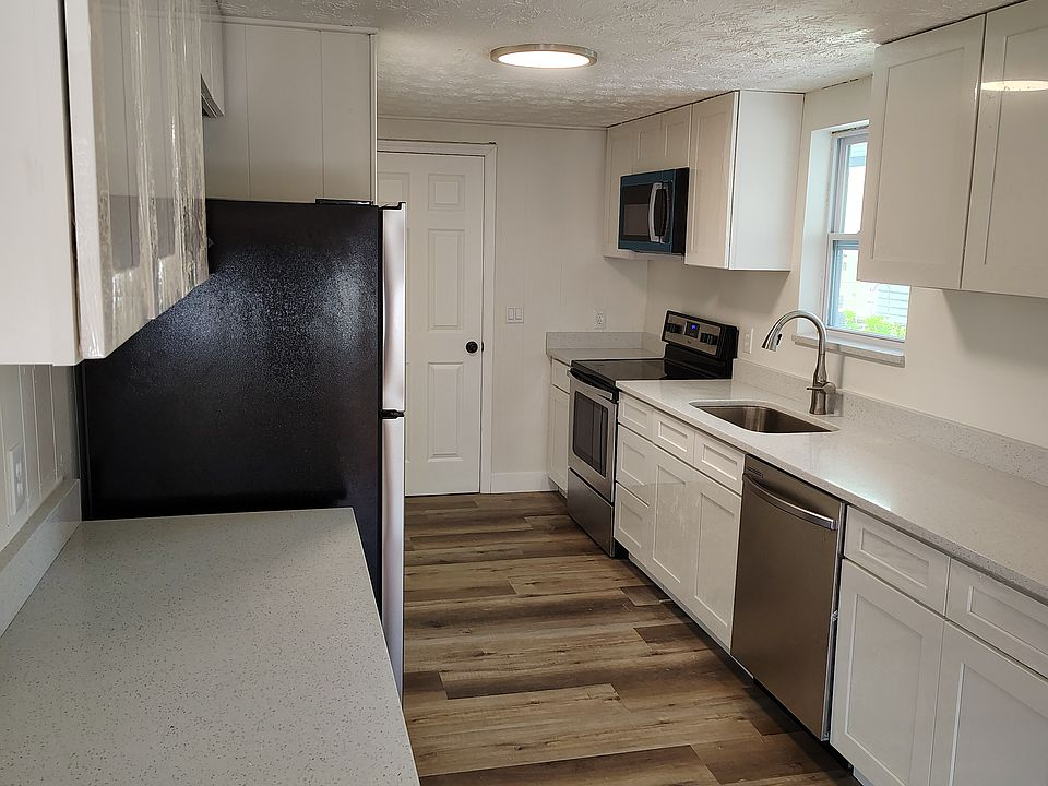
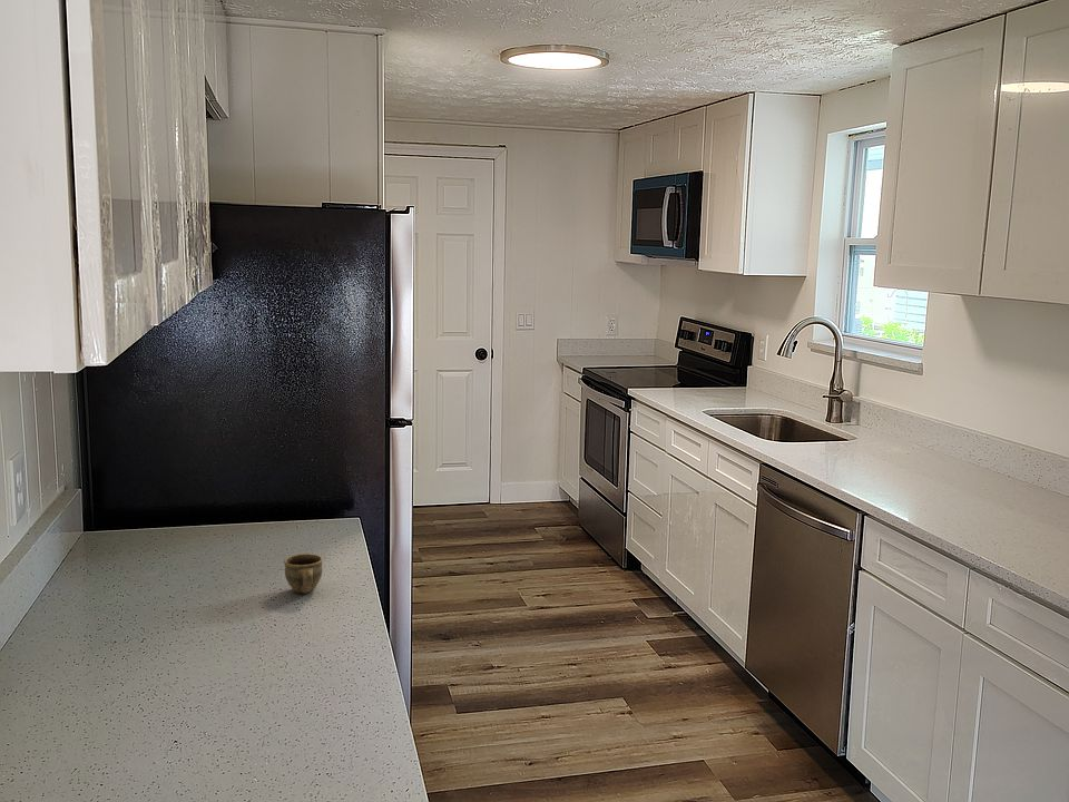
+ cup [283,552,324,595]
